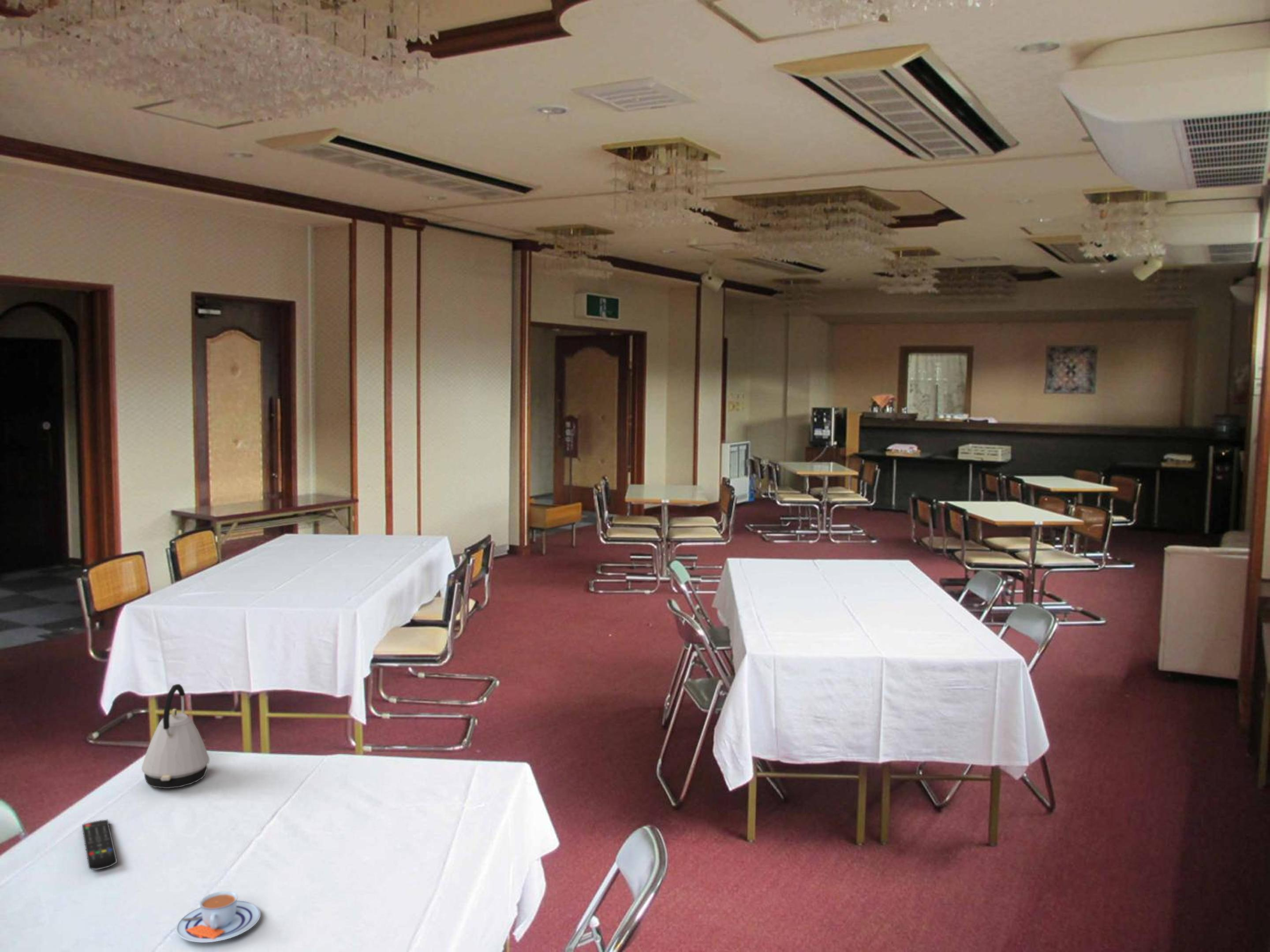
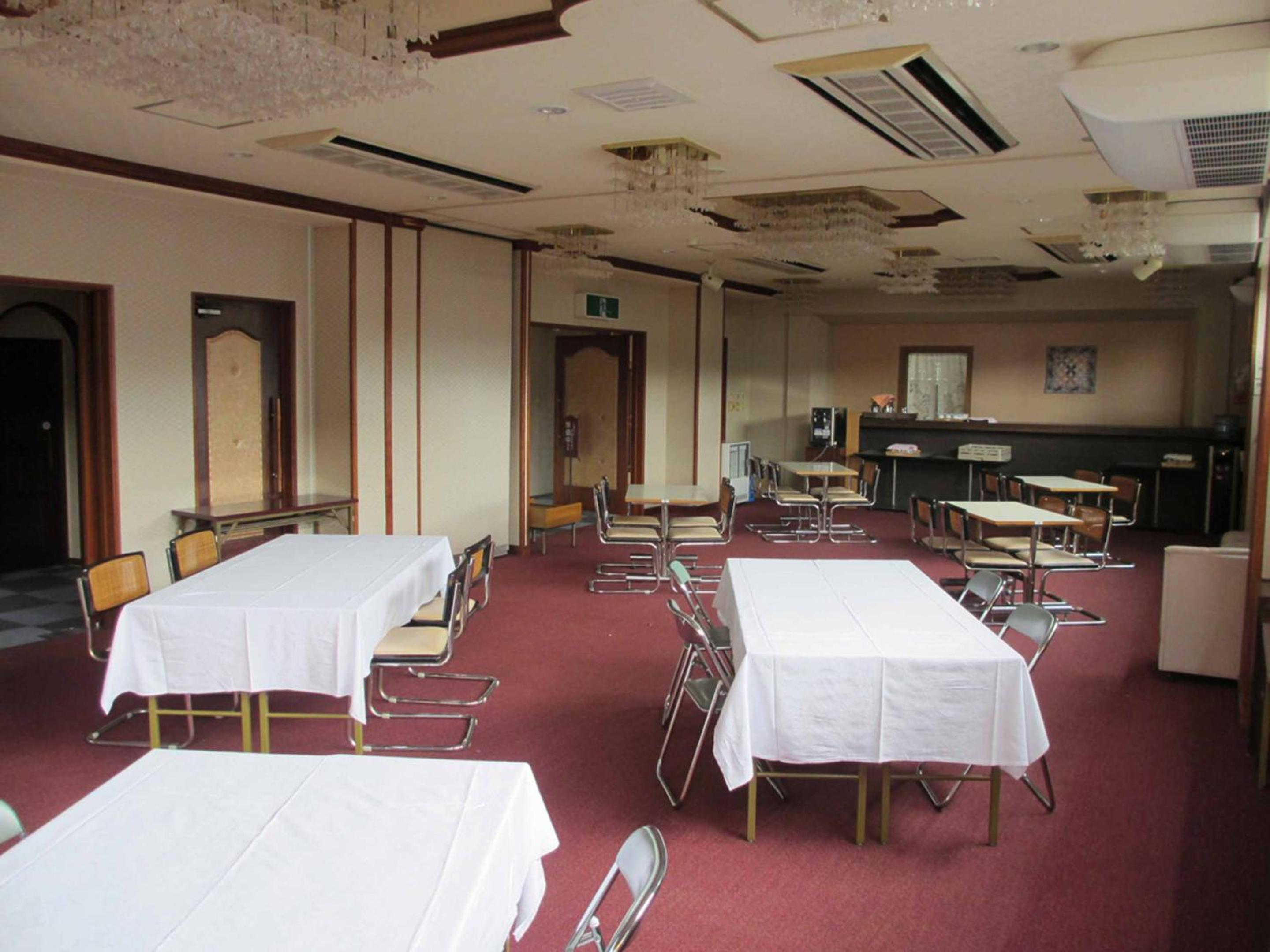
- teacup [176,891,261,943]
- remote control [82,819,117,870]
- kettle [141,684,210,789]
